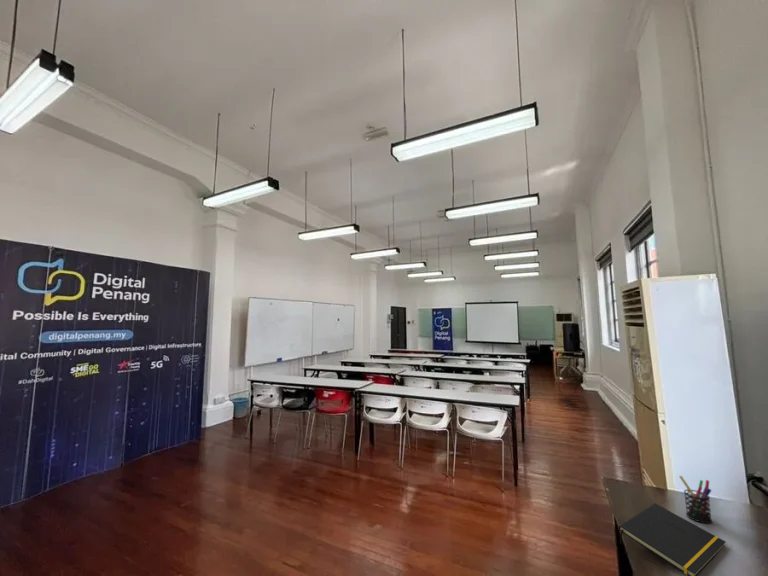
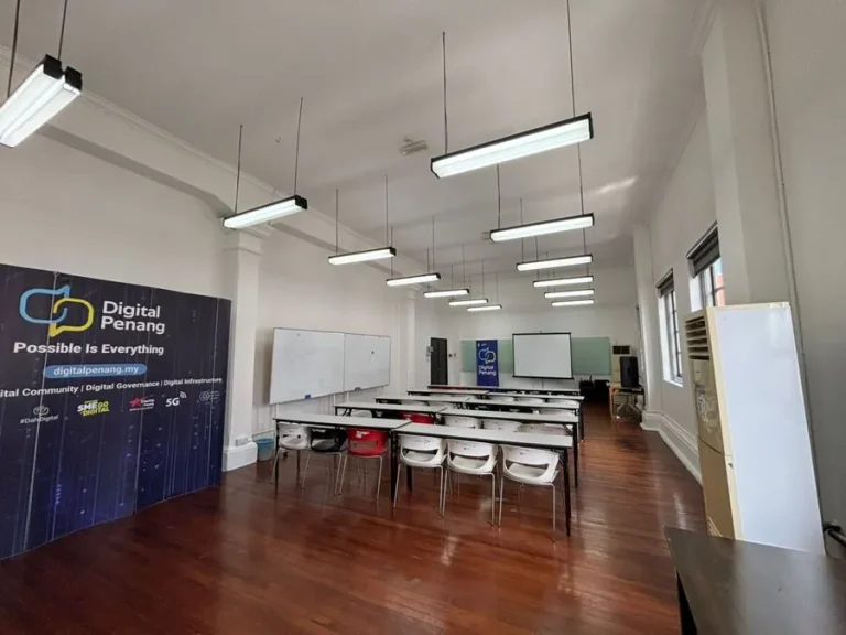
- pen holder [678,475,713,524]
- notepad [618,502,726,576]
